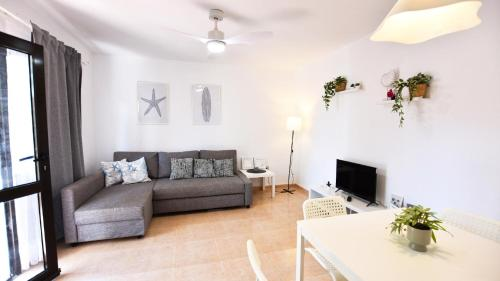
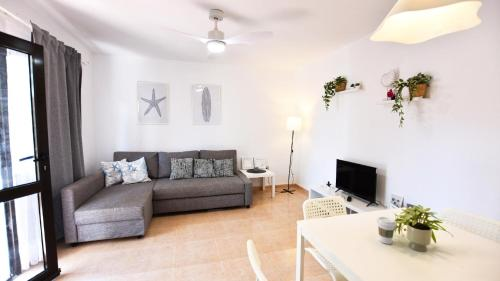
+ coffee cup [376,216,397,245]
